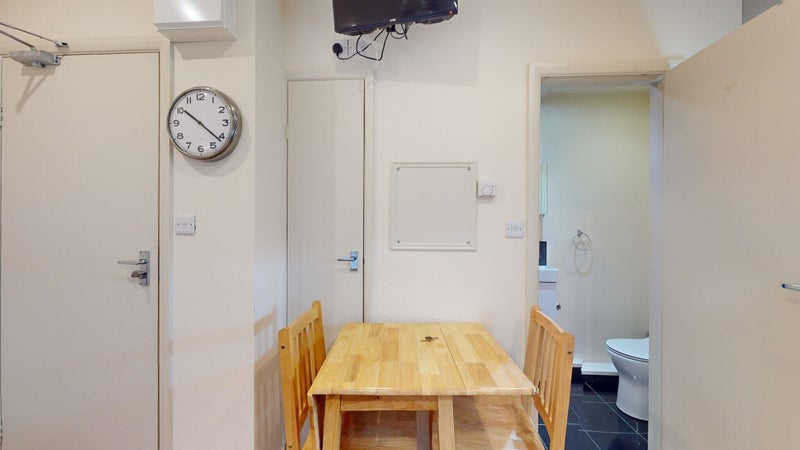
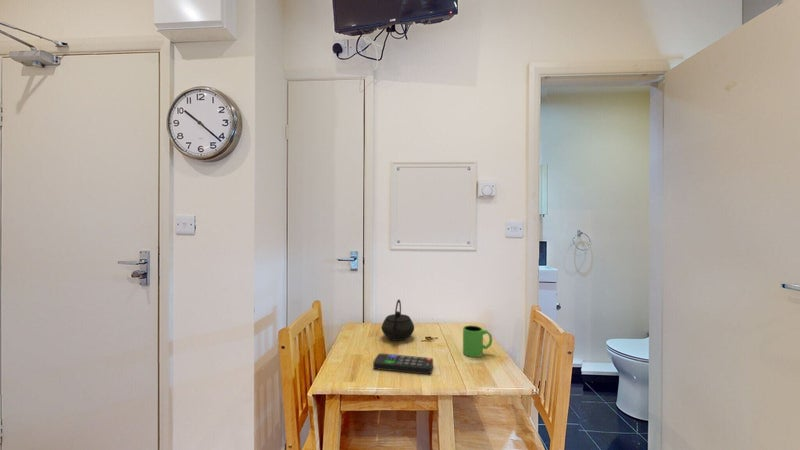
+ mug [462,324,493,358]
+ kettle [381,299,415,342]
+ remote control [372,352,434,375]
